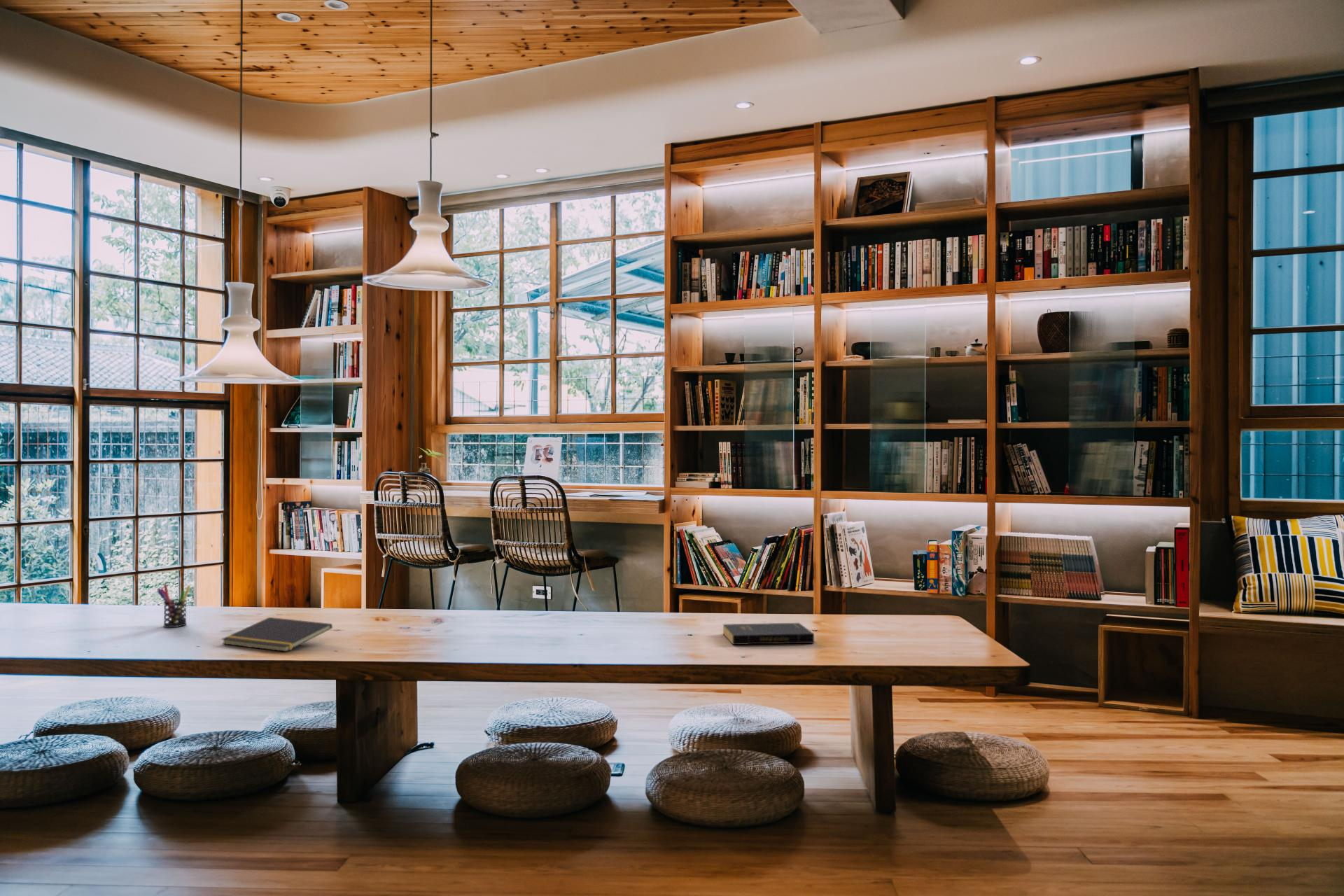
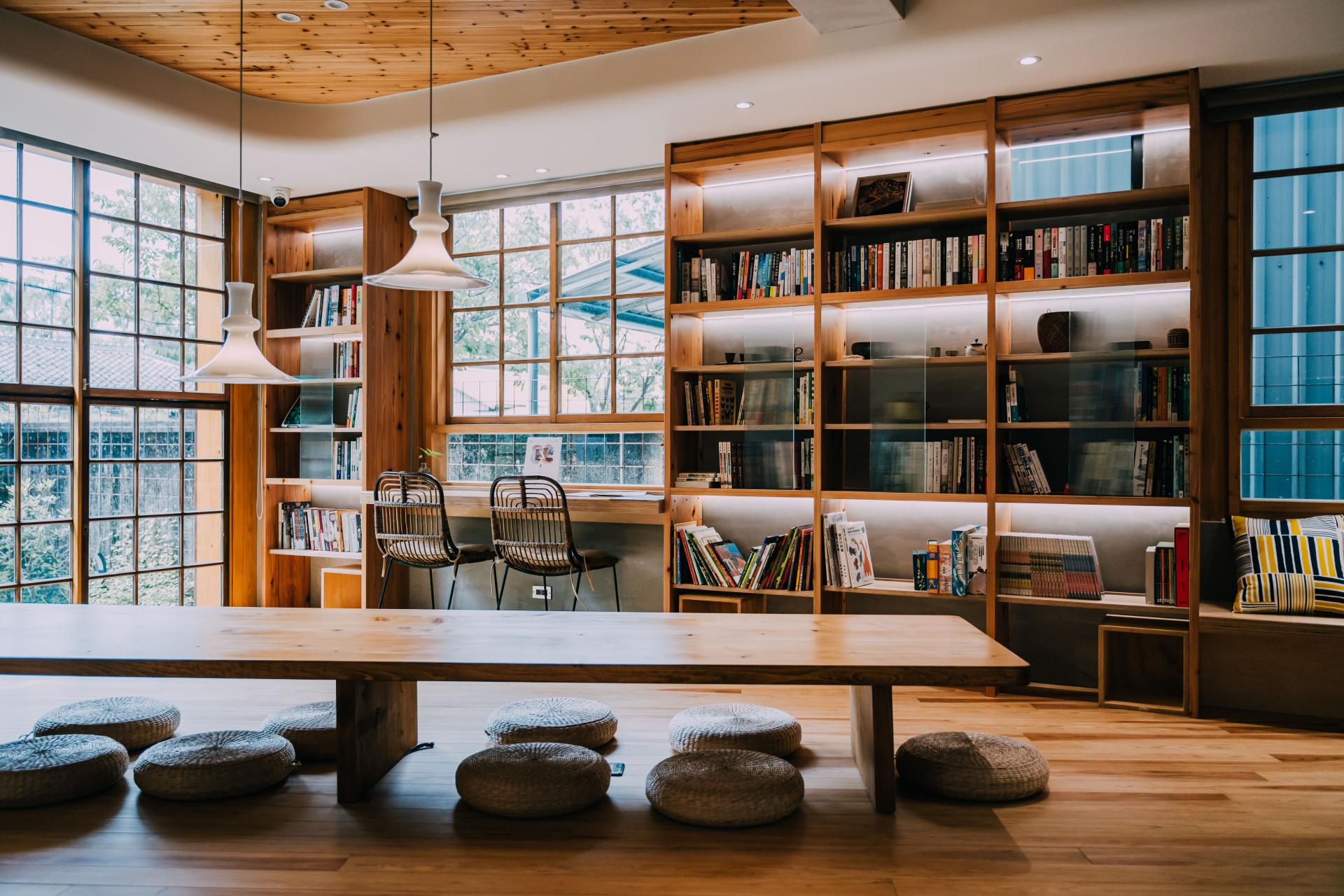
- pen holder [156,584,191,628]
- book [722,622,818,645]
- notepad [221,617,333,652]
